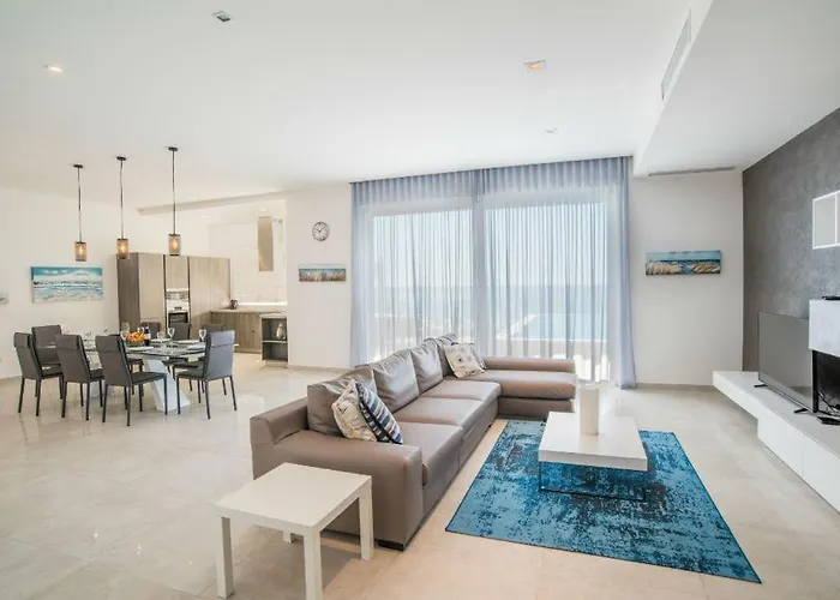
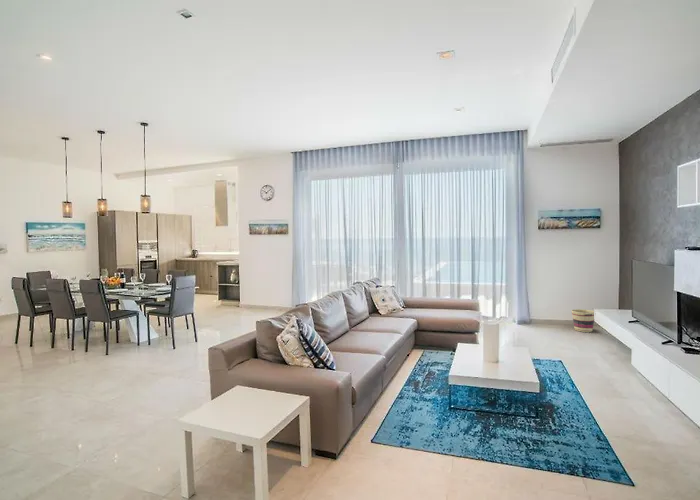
+ basket [571,308,595,333]
